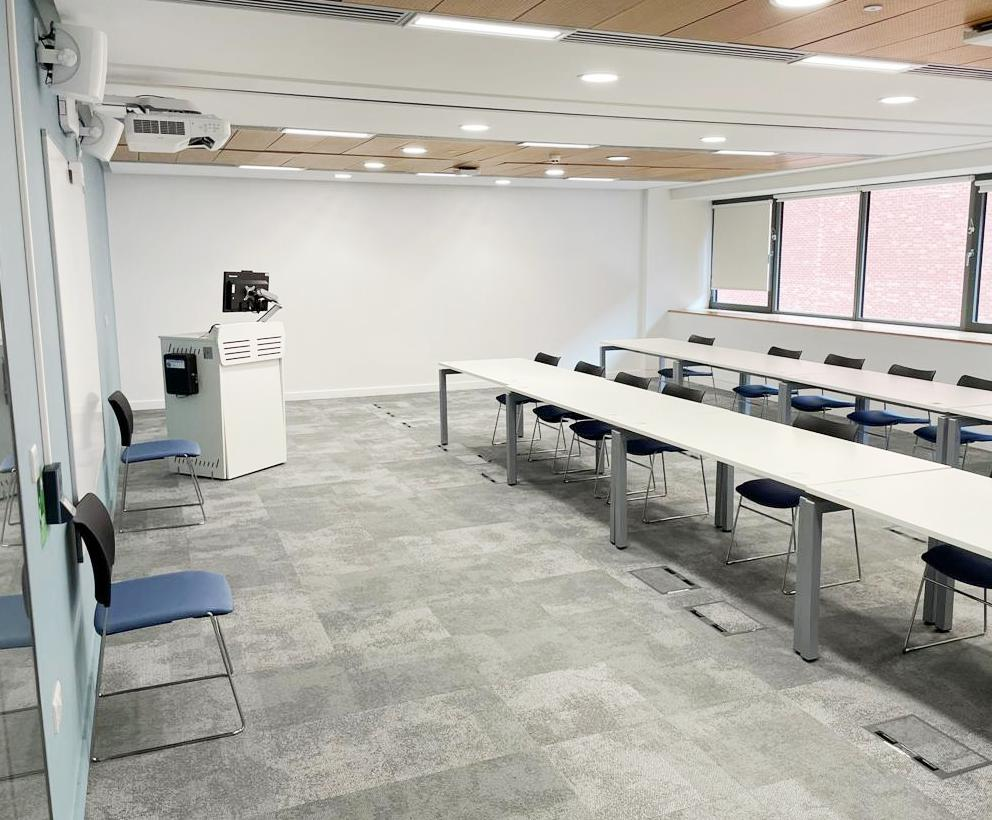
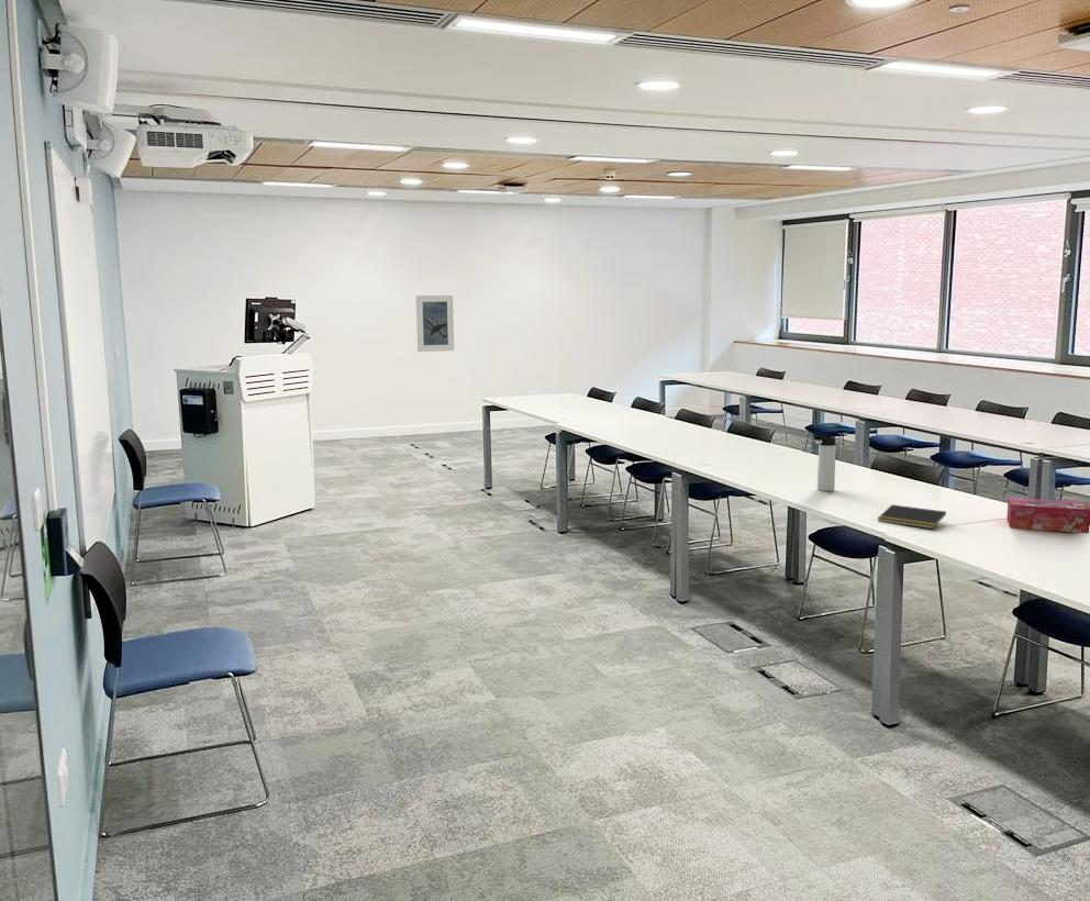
+ notepad [877,503,947,530]
+ tissue box [1005,497,1090,534]
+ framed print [415,294,455,353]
+ thermos bottle [812,433,836,492]
